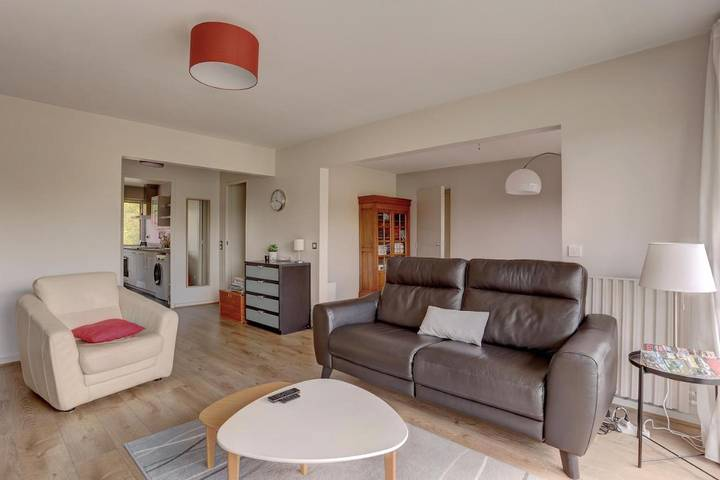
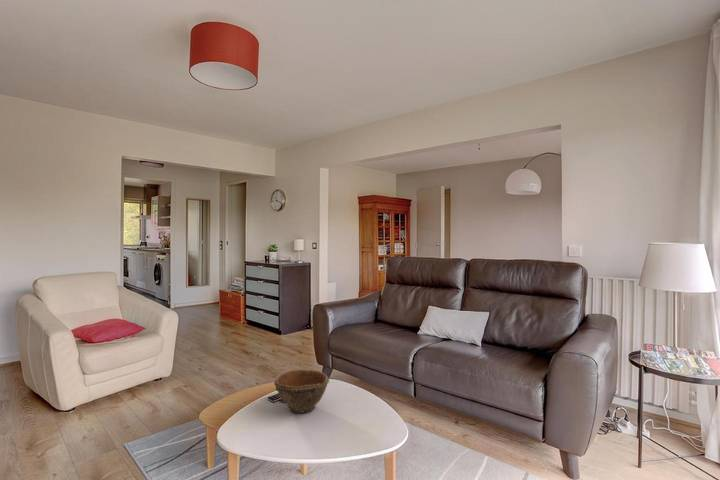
+ bowl [273,368,330,414]
